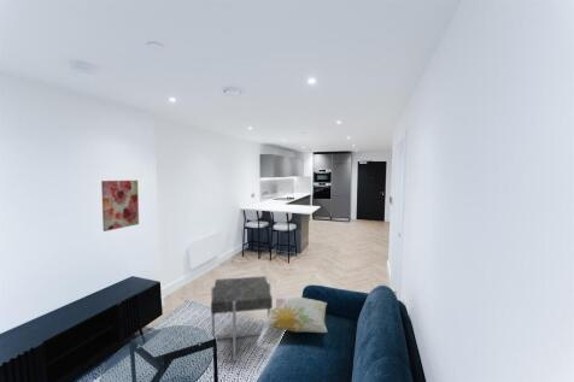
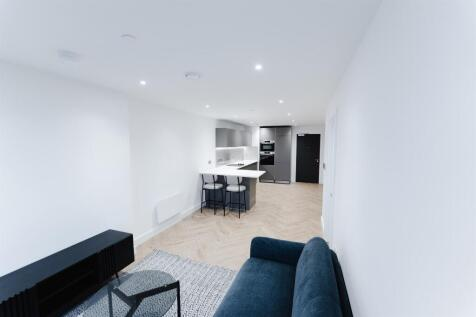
- wall art [100,180,140,233]
- side table [210,275,274,363]
- decorative pillow [263,296,328,334]
